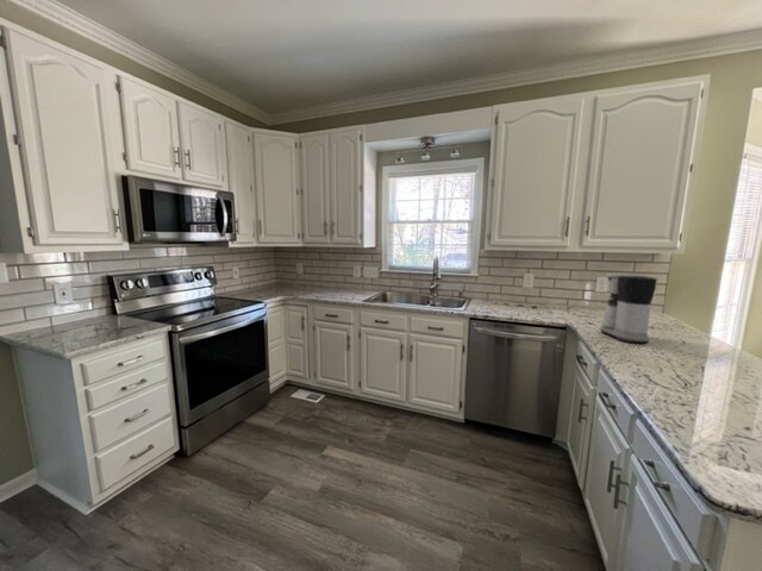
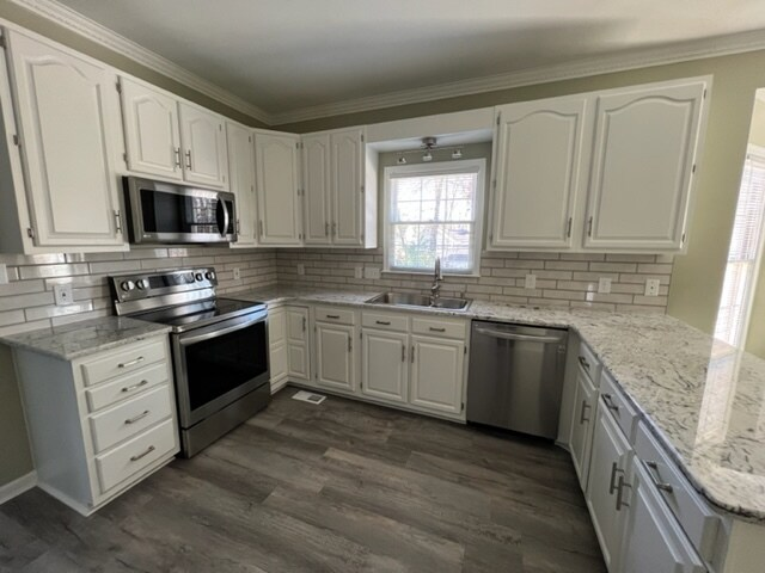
- coffee maker [599,272,658,344]
